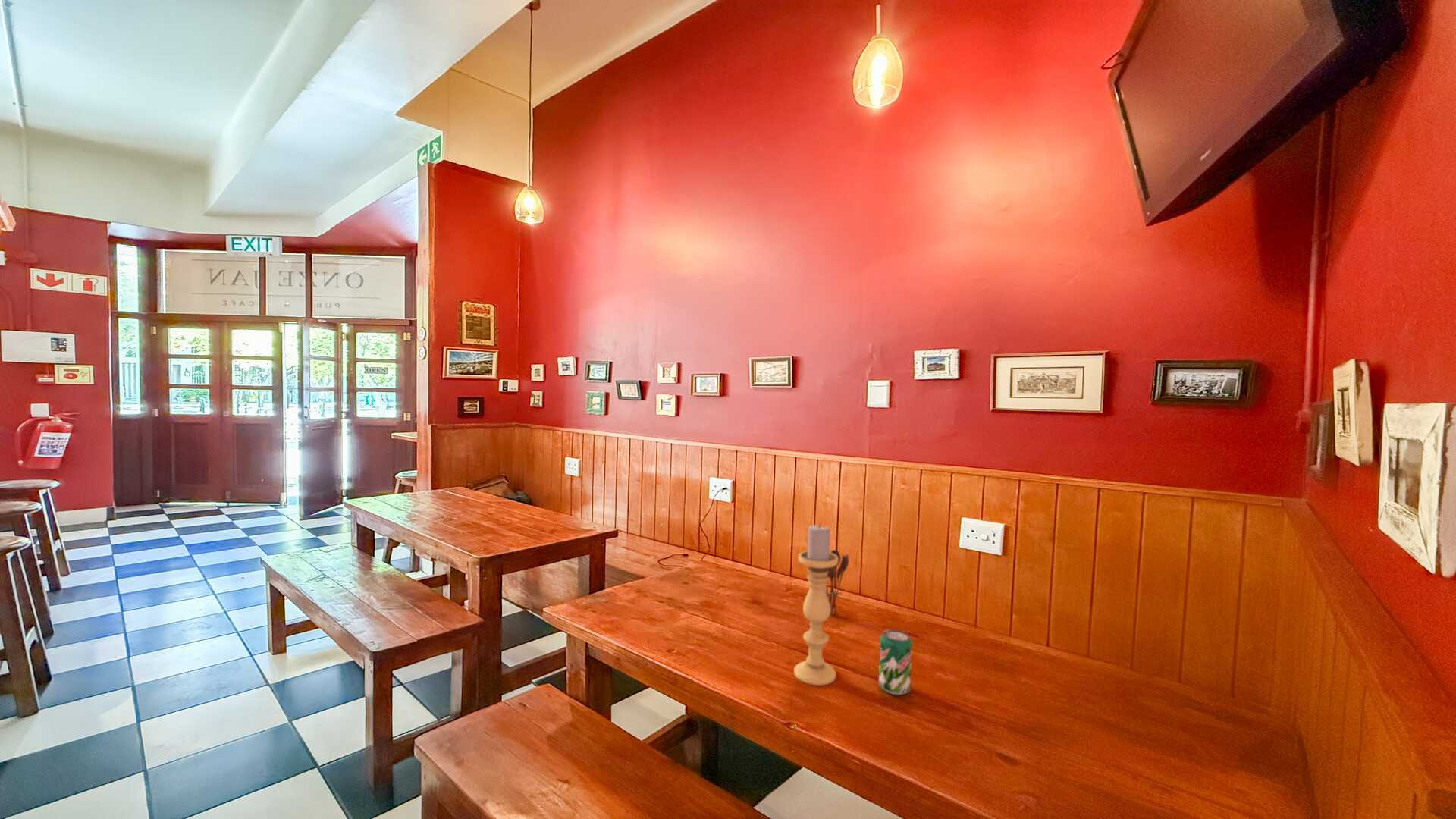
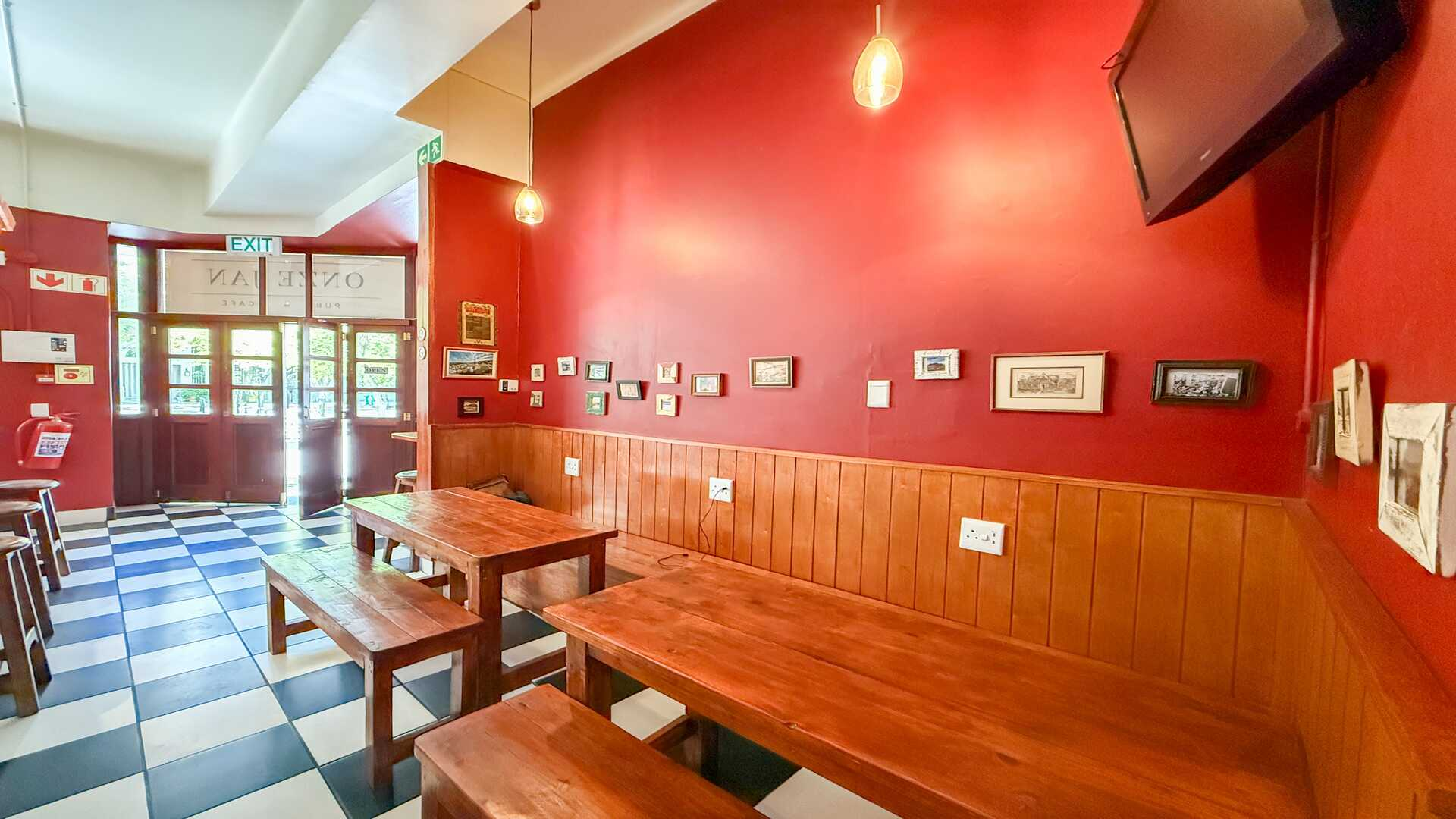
- candle holder [793,522,838,686]
- beverage can [878,629,913,695]
- utensil holder [825,549,849,615]
